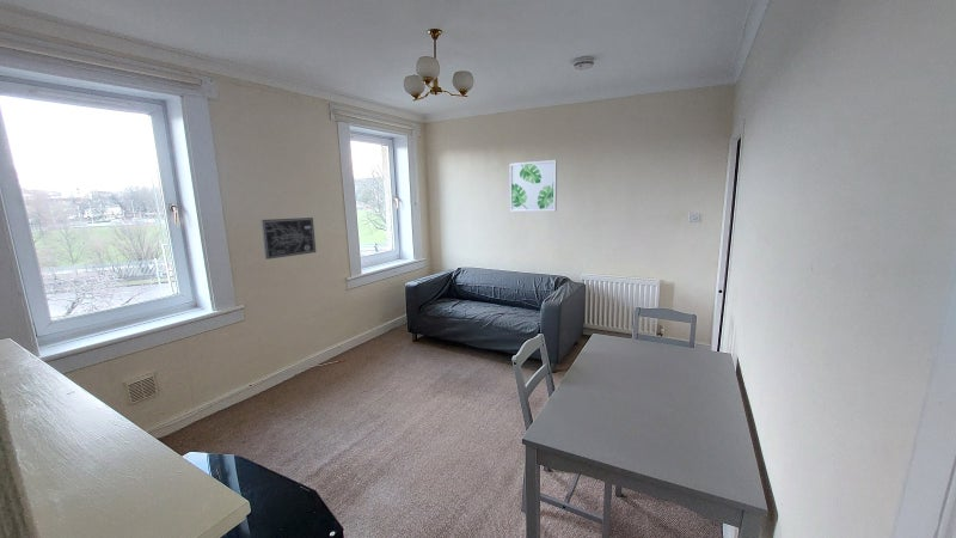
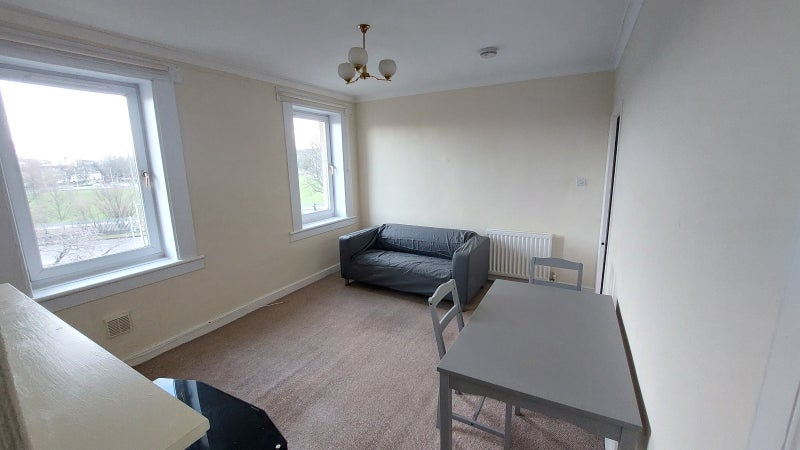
- wall art [509,159,558,213]
- wall art [261,216,317,261]
